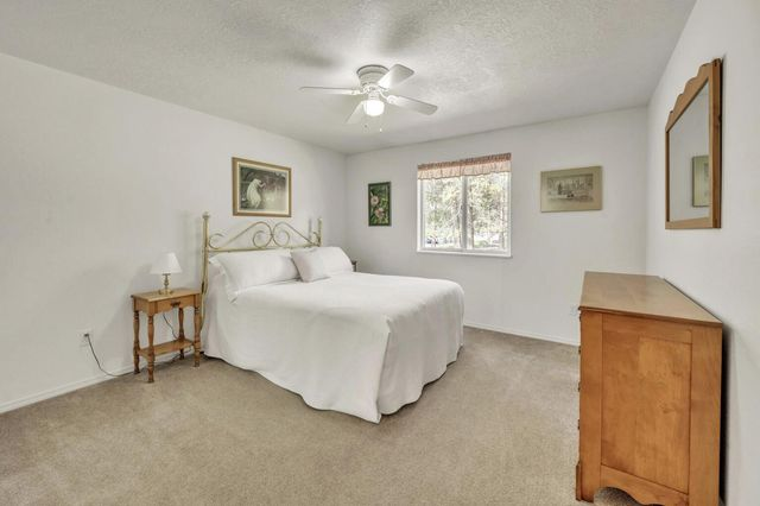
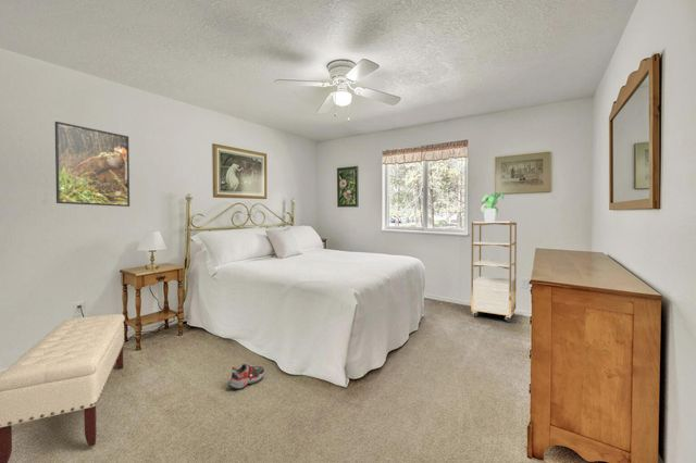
+ shelving unit [470,221,518,323]
+ potted plant [480,191,505,222]
+ bench [0,313,126,463]
+ shoe [227,363,266,390]
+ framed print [54,121,130,208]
